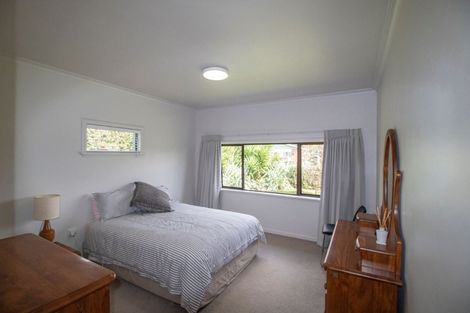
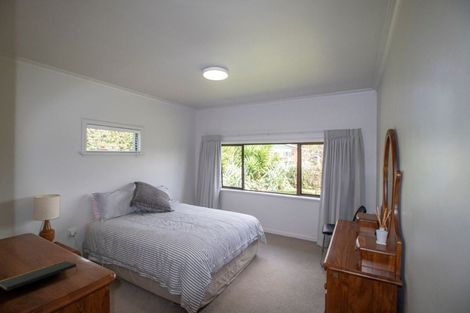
+ notepad [0,260,79,292]
